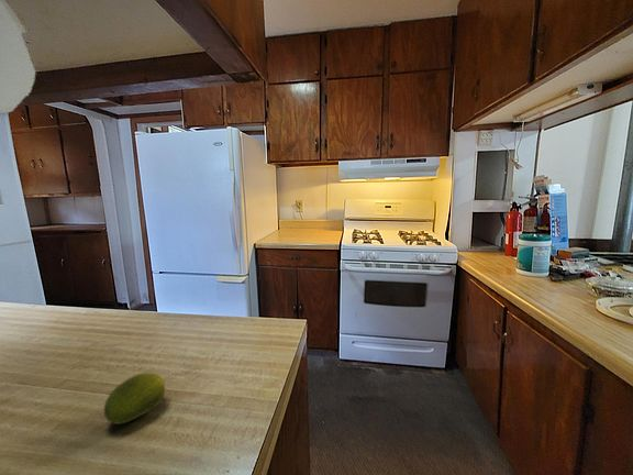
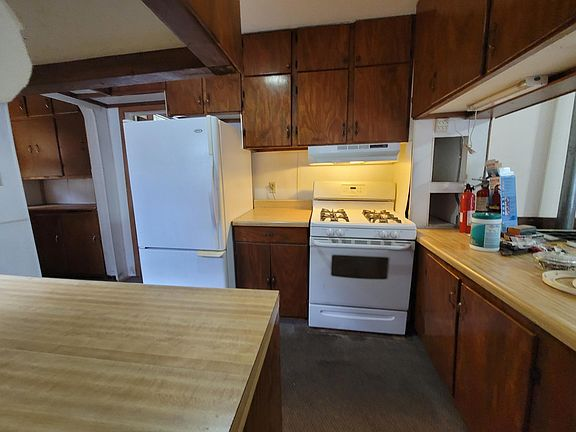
- fruit [103,372,166,426]
